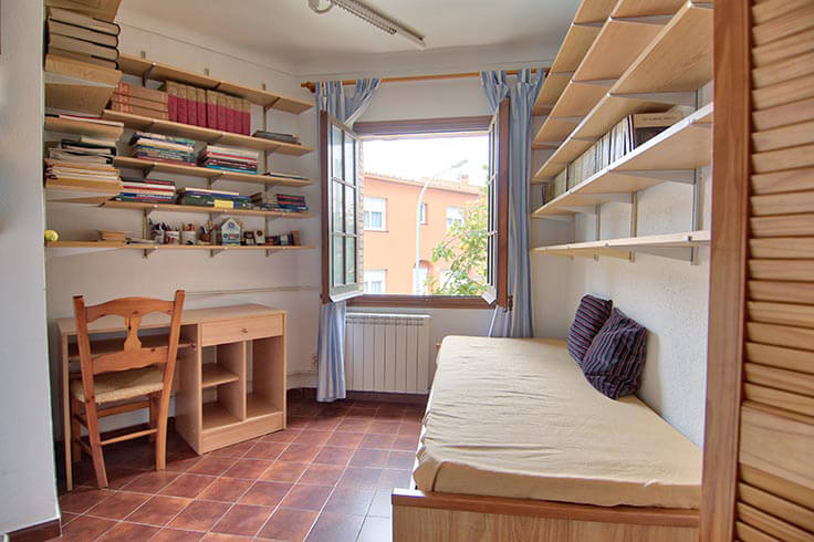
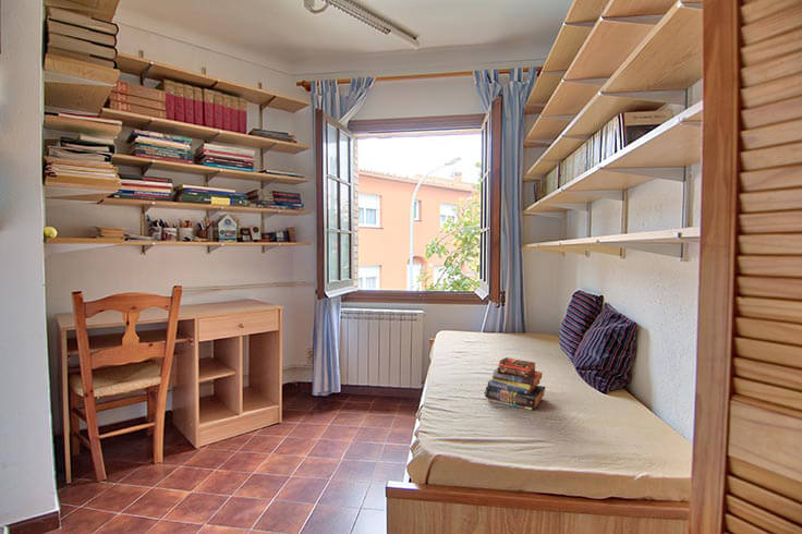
+ book [483,356,546,411]
